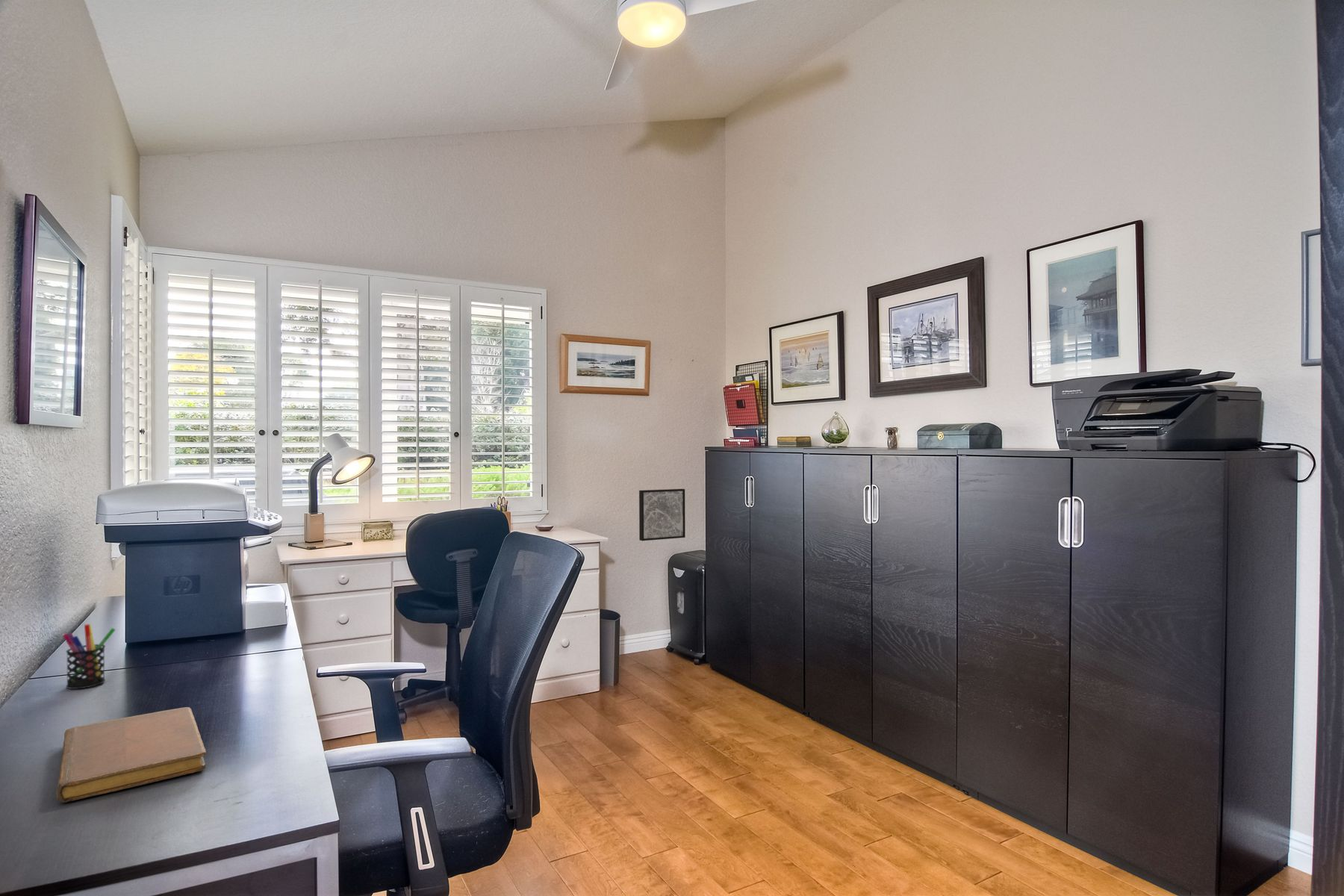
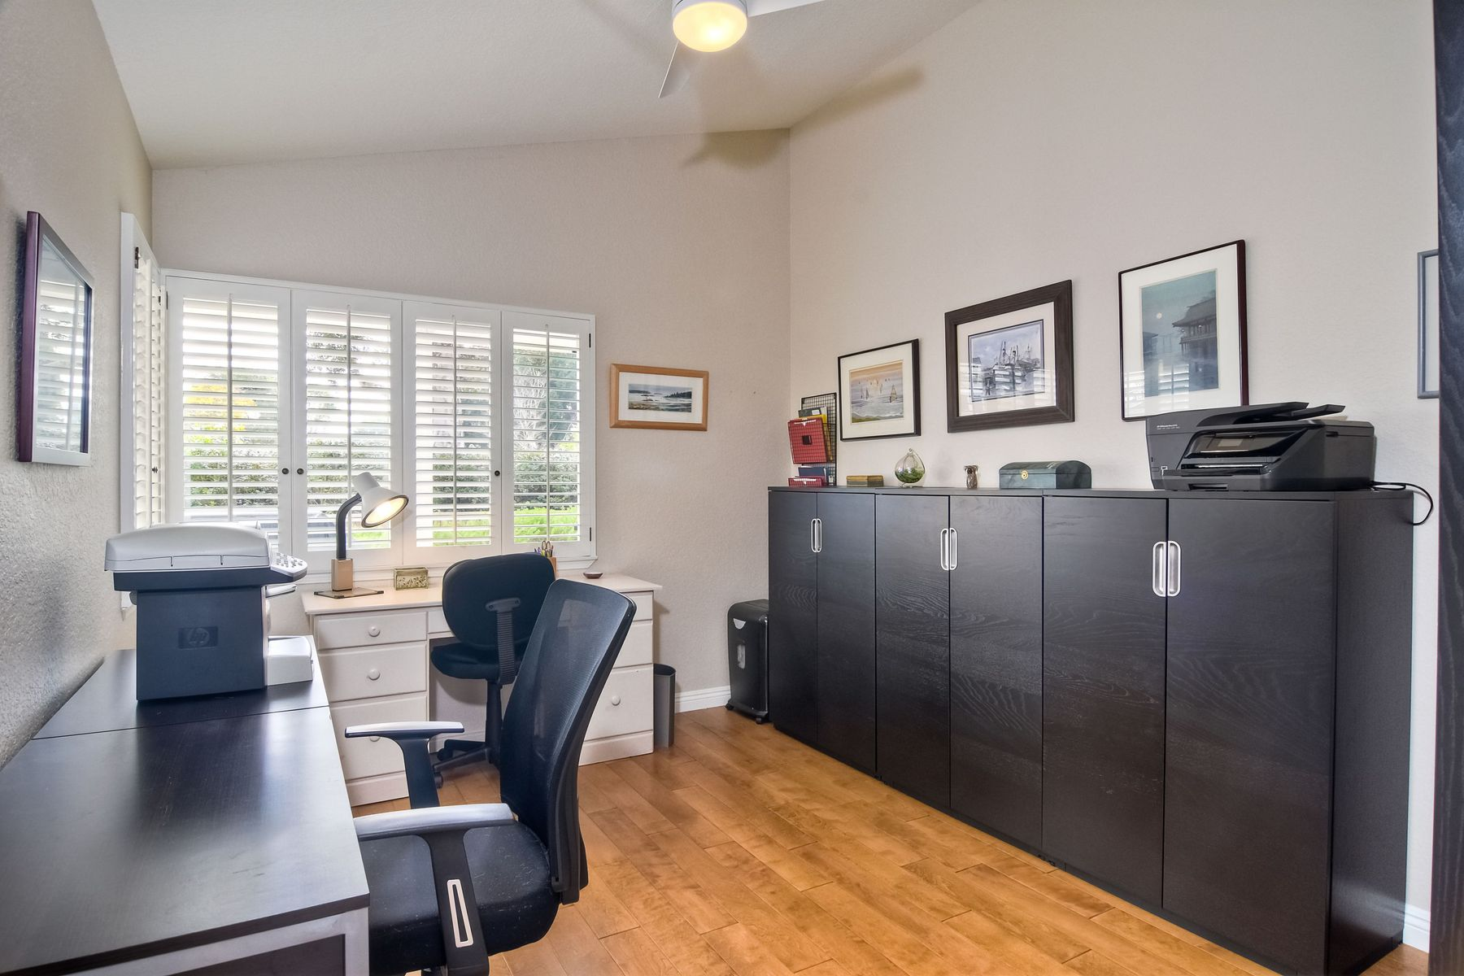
- pen holder [63,623,116,690]
- wall art [638,488,686,541]
- notebook [55,706,207,803]
